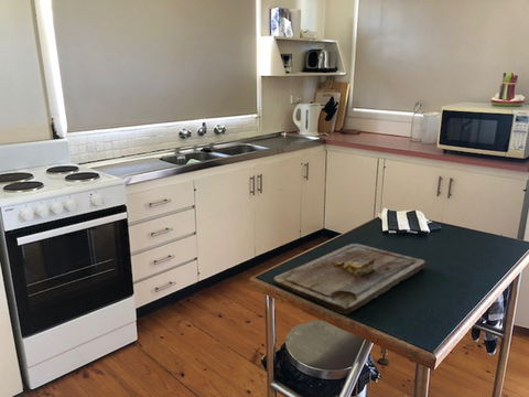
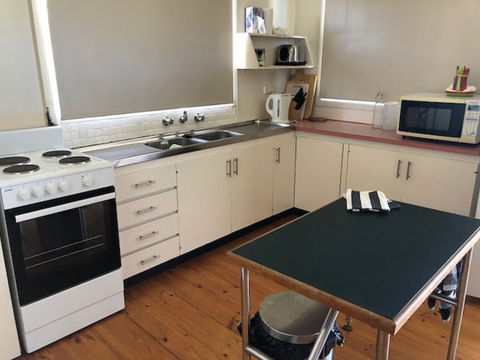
- cutting board [272,243,427,315]
